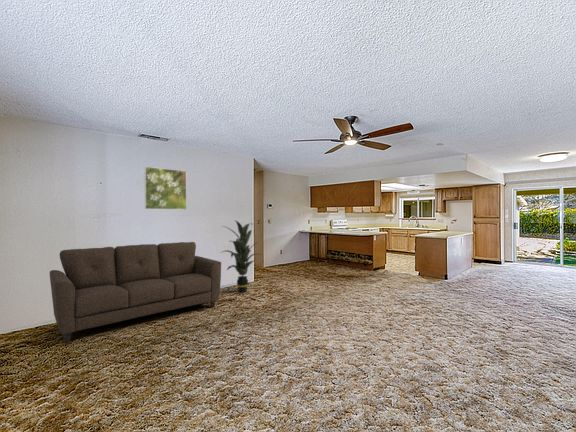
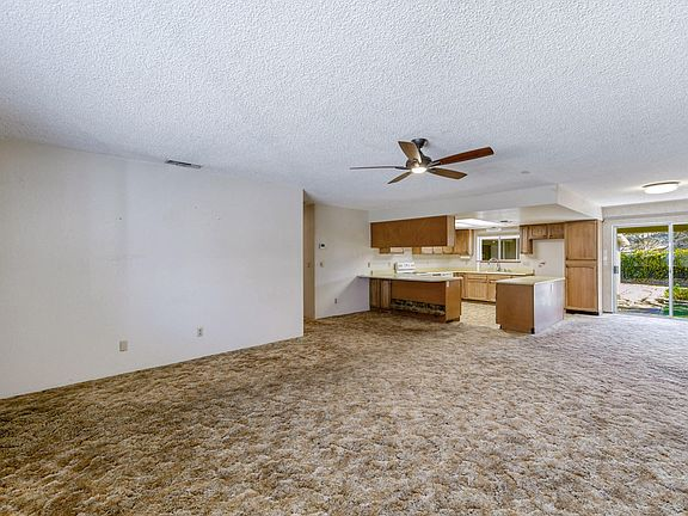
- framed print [144,166,188,210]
- sofa [49,241,222,343]
- indoor plant [221,220,265,294]
